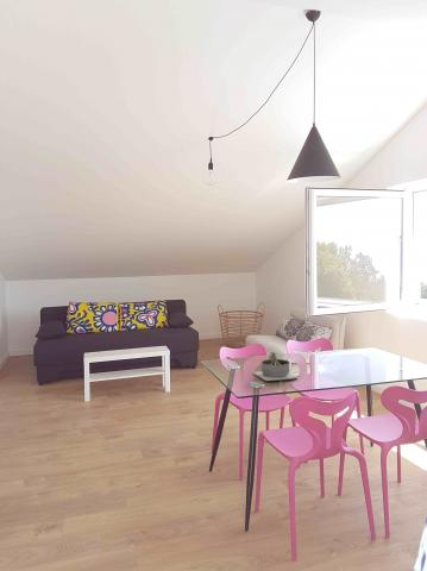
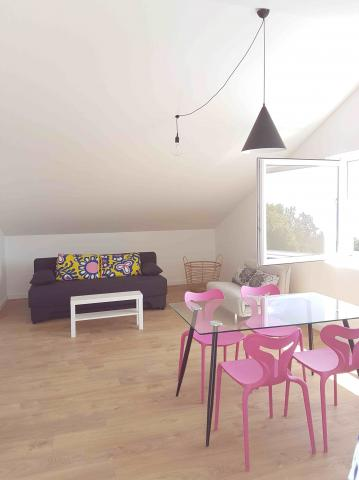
- succulent planter [252,351,300,382]
